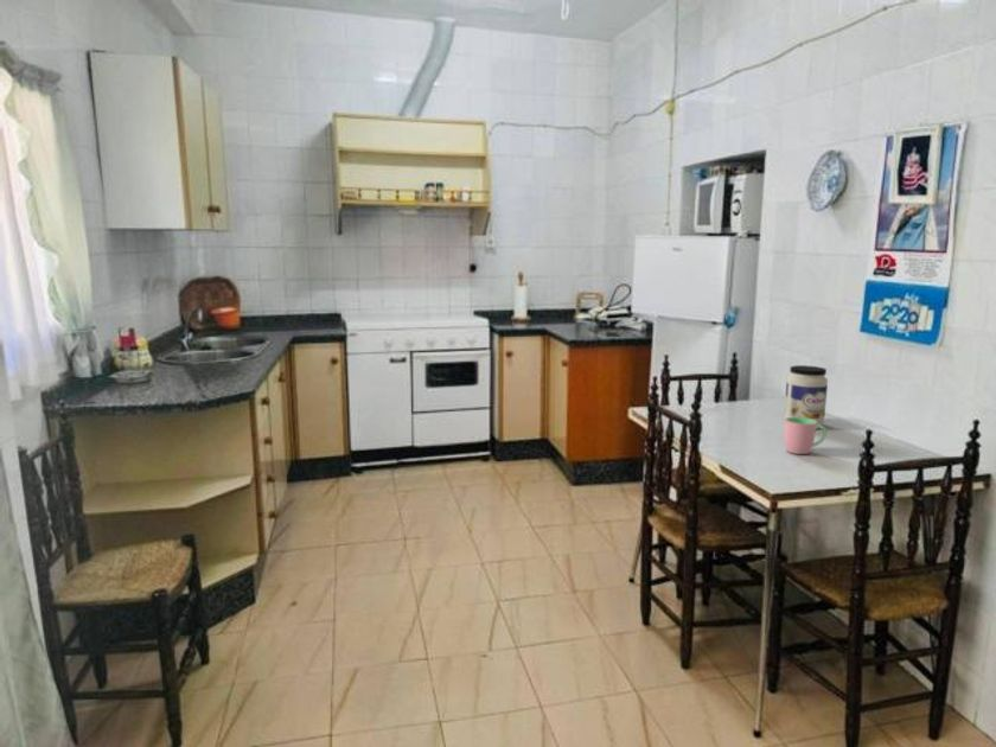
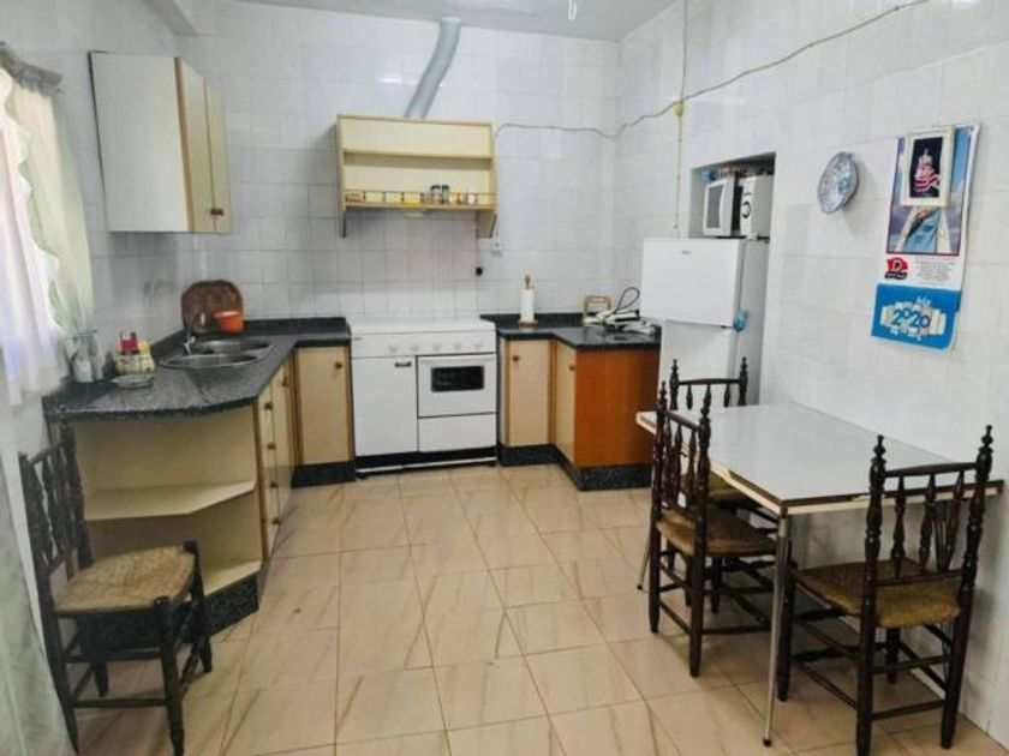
- cup [783,417,828,455]
- jar [783,364,829,426]
